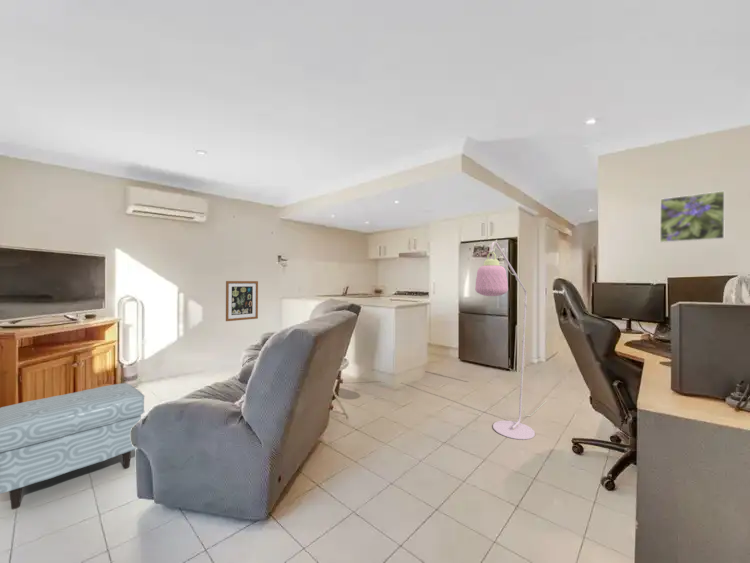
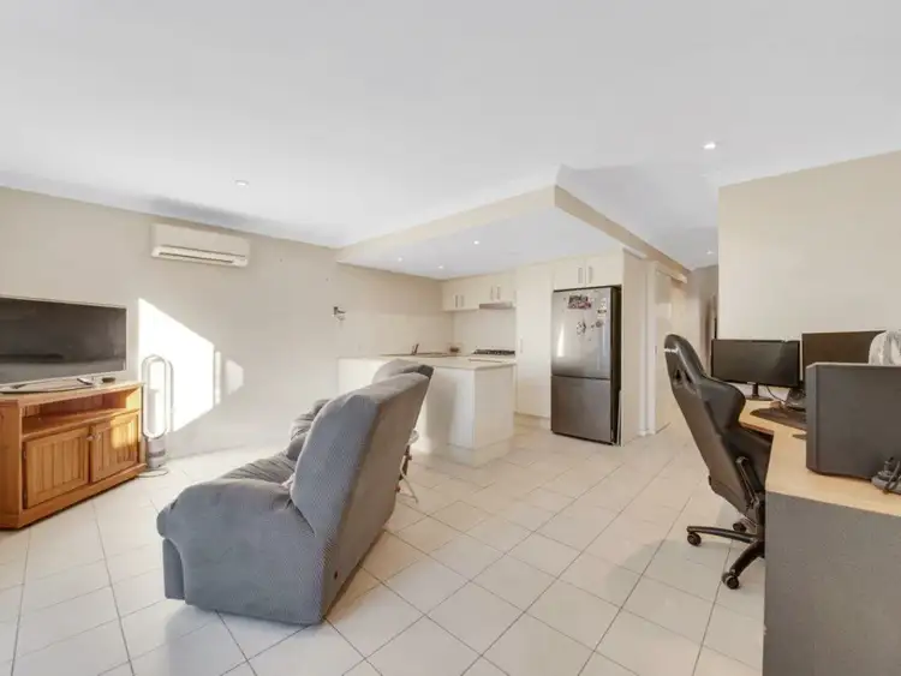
- floor lamp [474,239,547,440]
- footstool [0,382,146,511]
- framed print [659,190,726,244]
- wall art [225,280,259,322]
